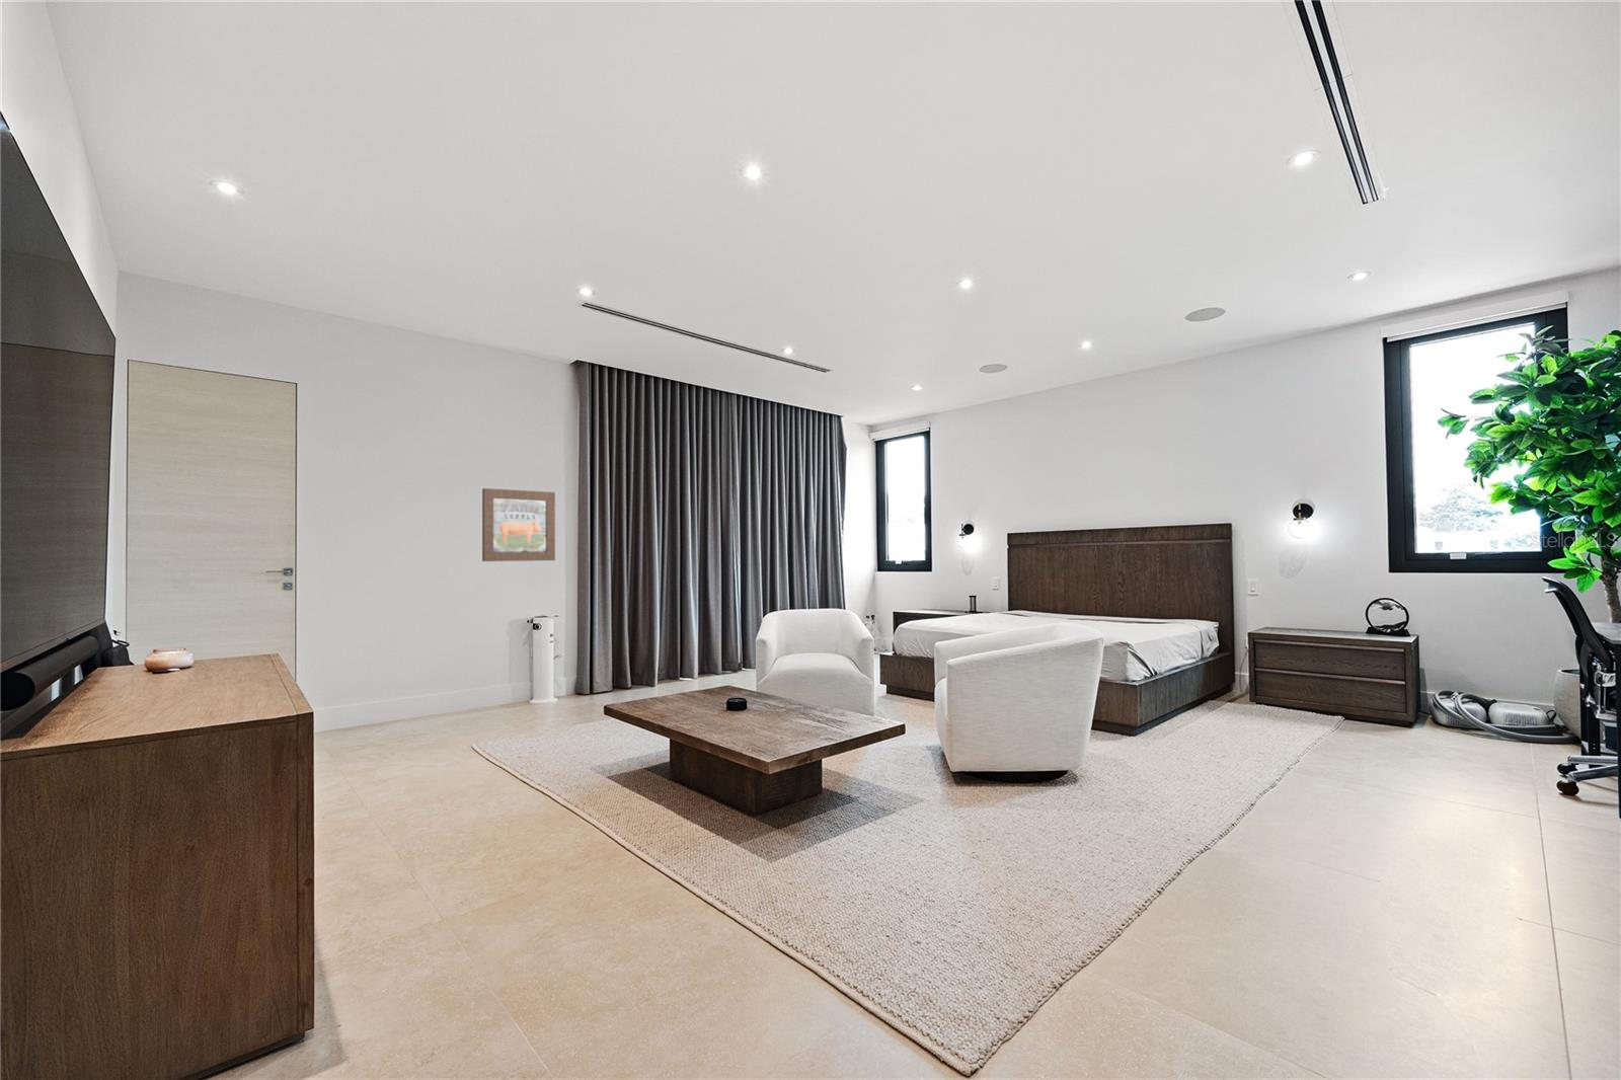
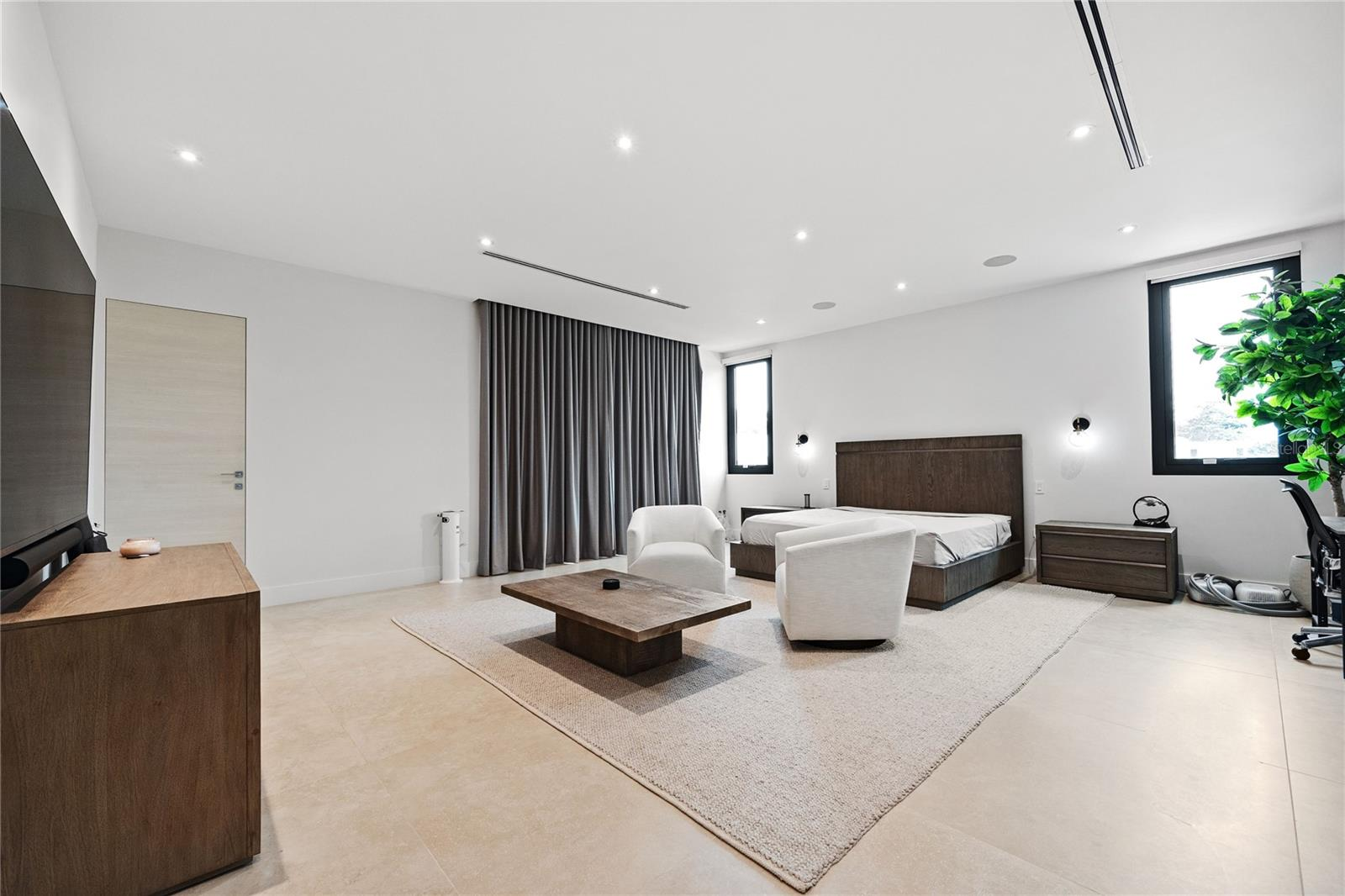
- wall art [481,487,557,562]
